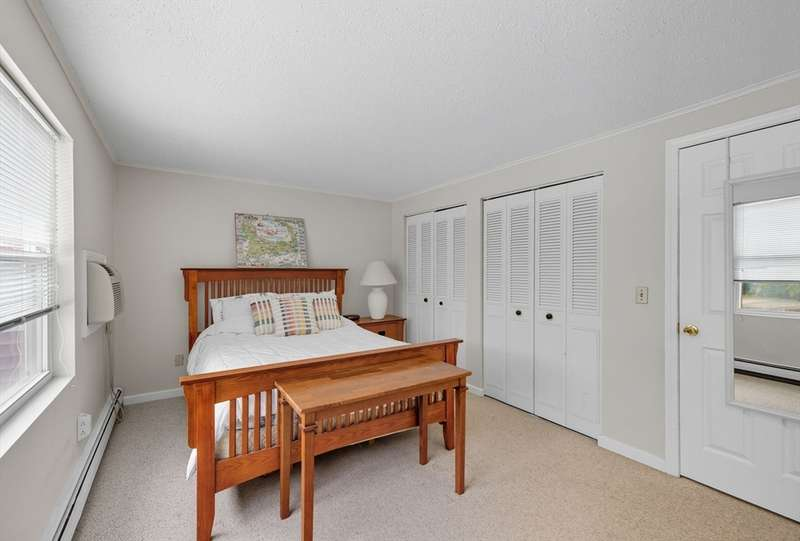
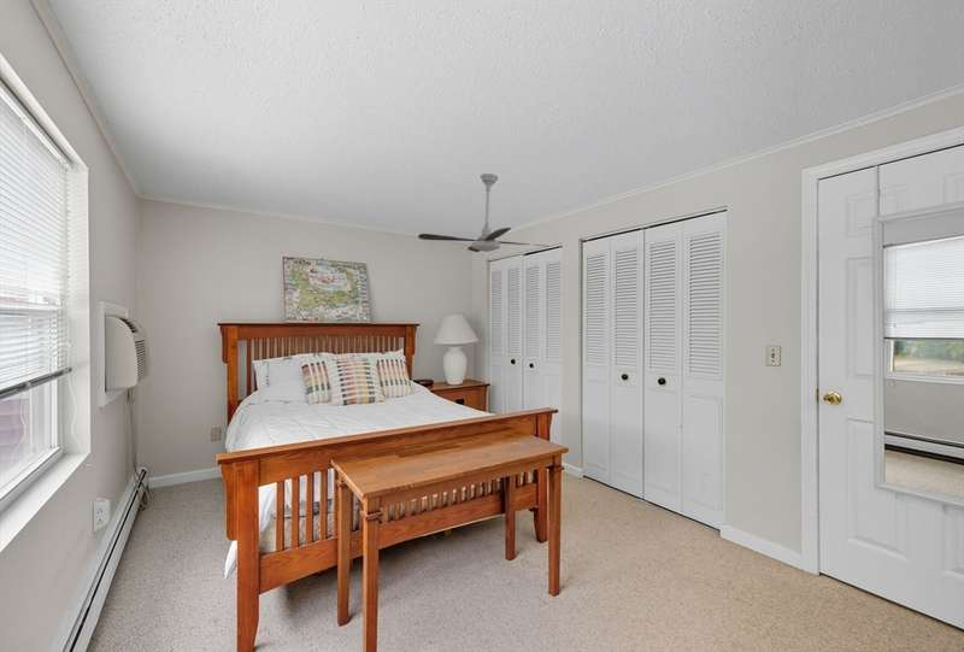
+ ceiling fan [417,172,551,253]
